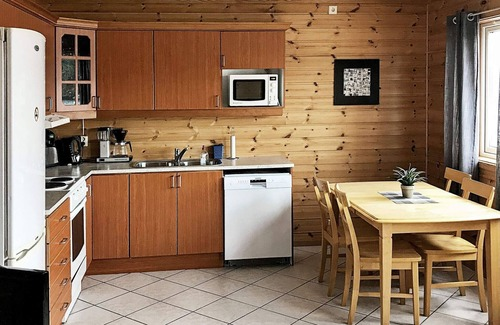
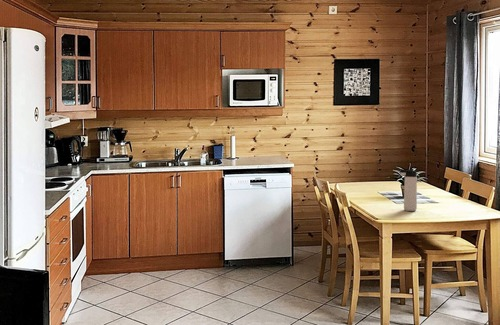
+ thermos bottle [398,168,418,212]
